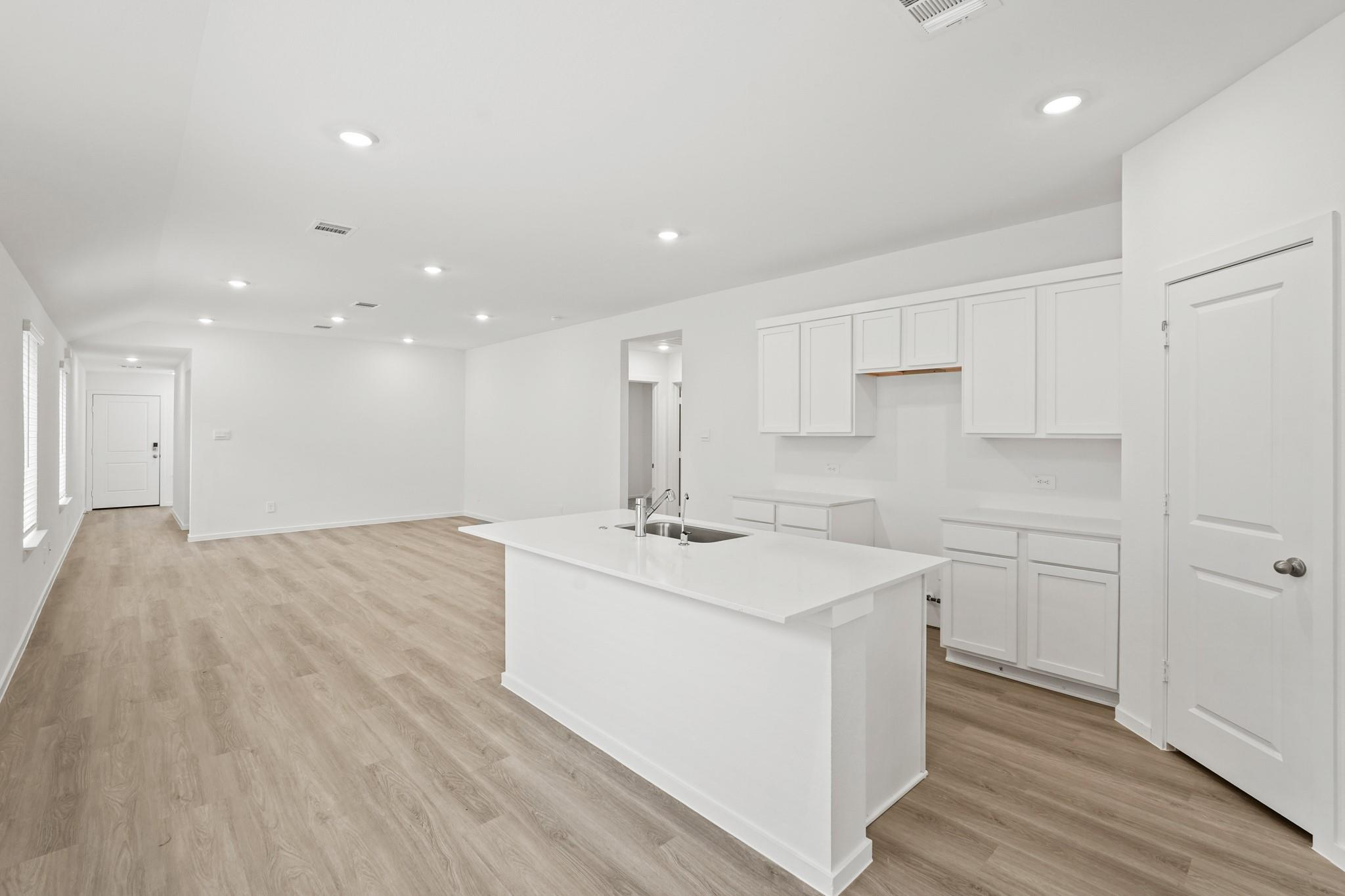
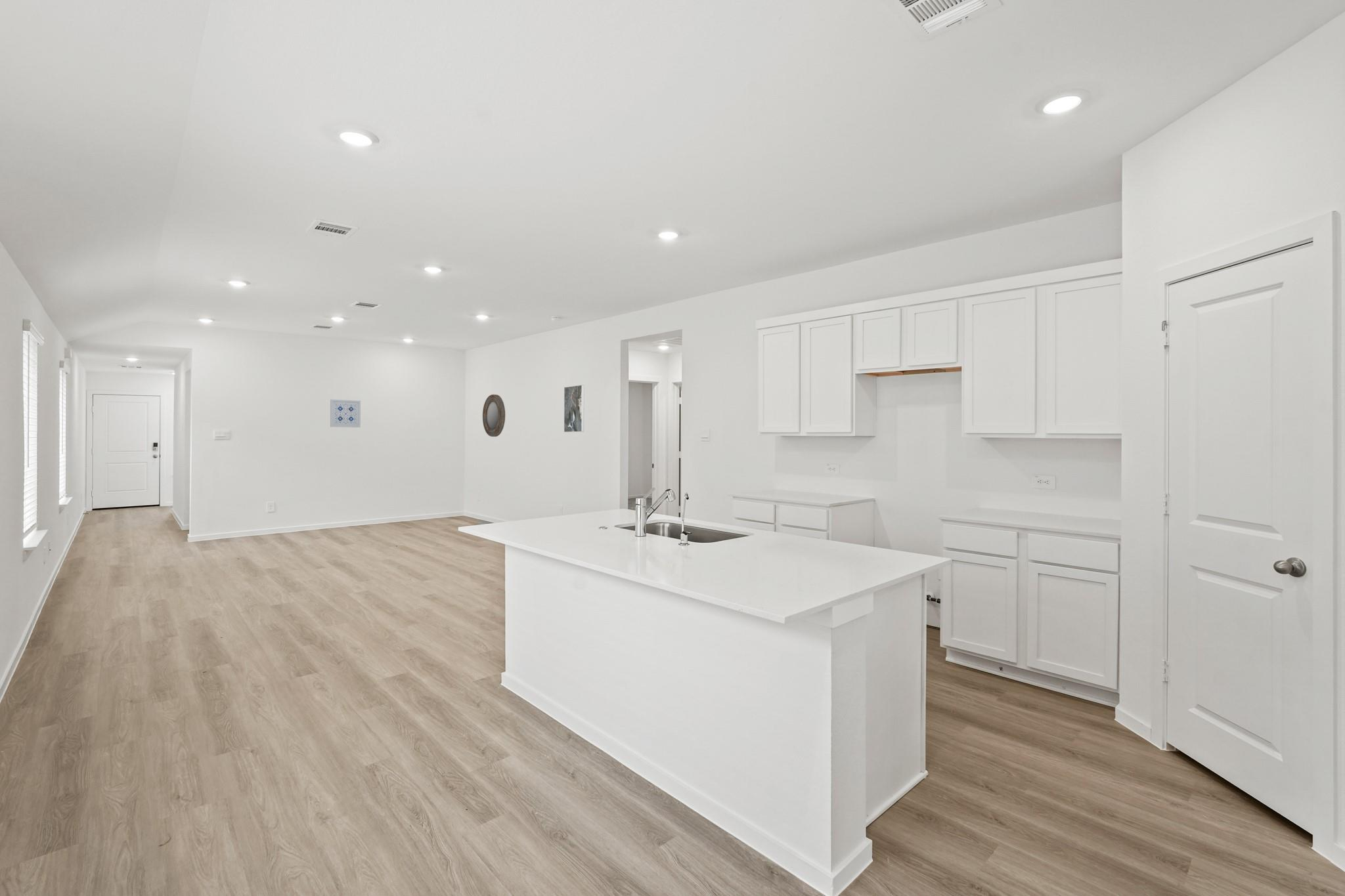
+ home mirror [482,394,506,437]
+ wall art [330,398,361,428]
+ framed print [563,384,584,433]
